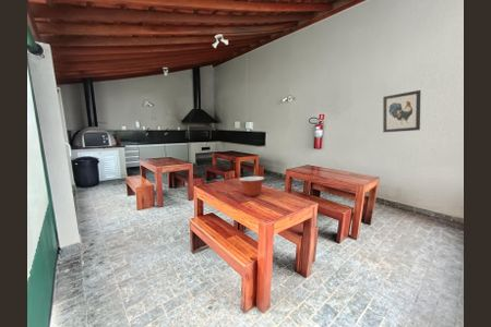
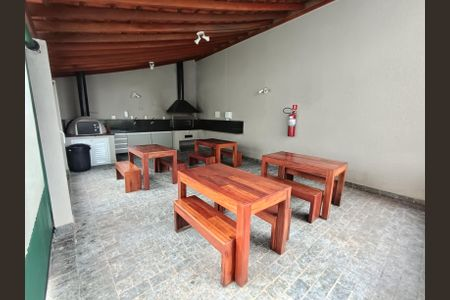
- mixing bowl [238,175,265,197]
- wall art [382,89,422,133]
